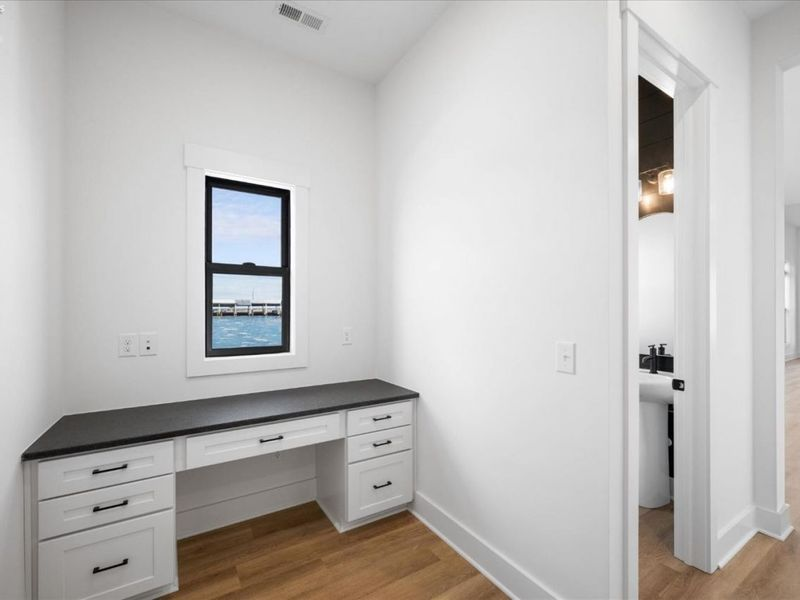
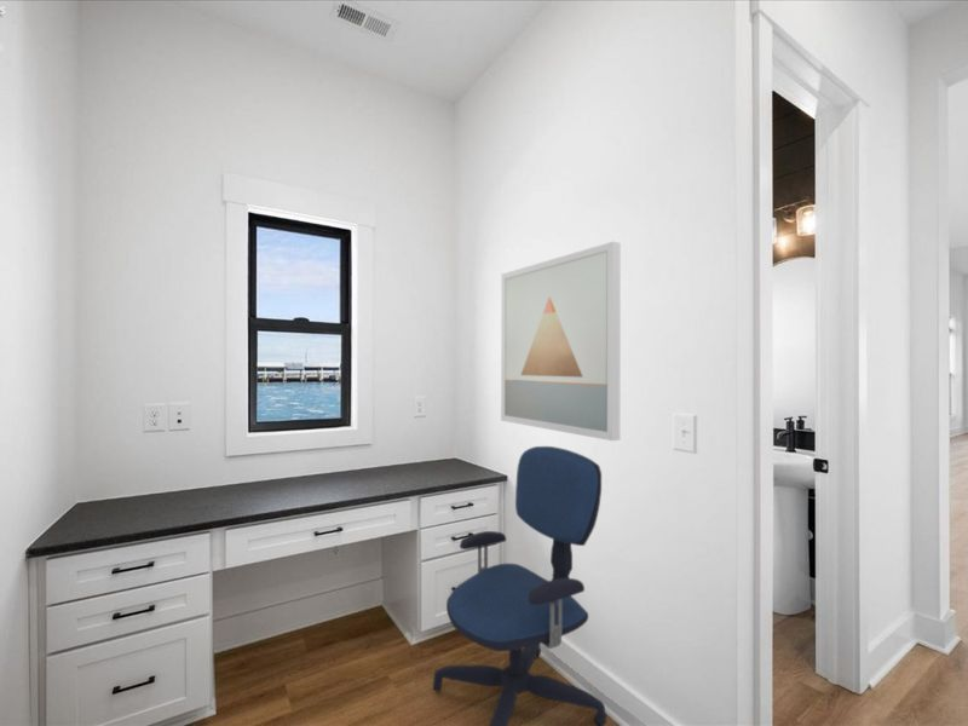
+ wall art [500,241,622,442]
+ office chair [432,445,607,726]
